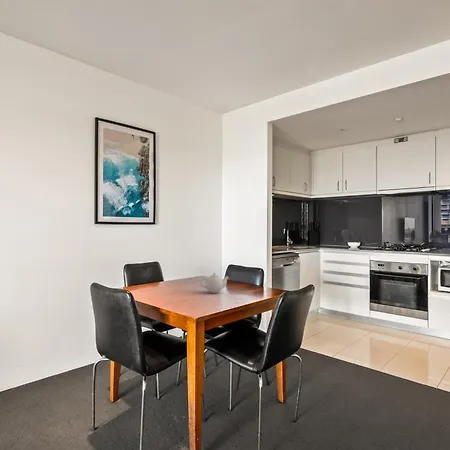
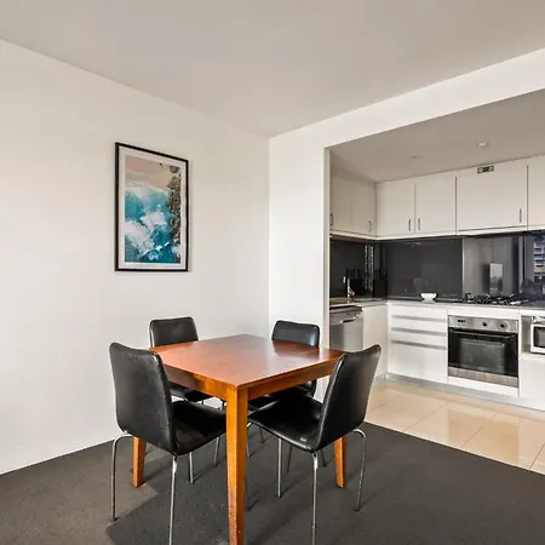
- teapot [199,272,230,294]
